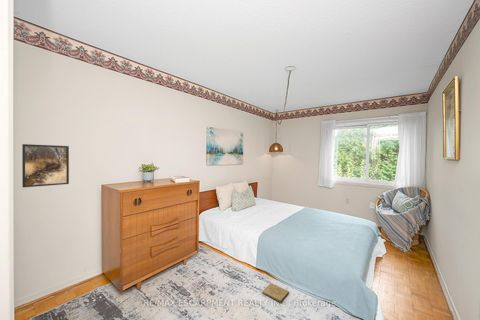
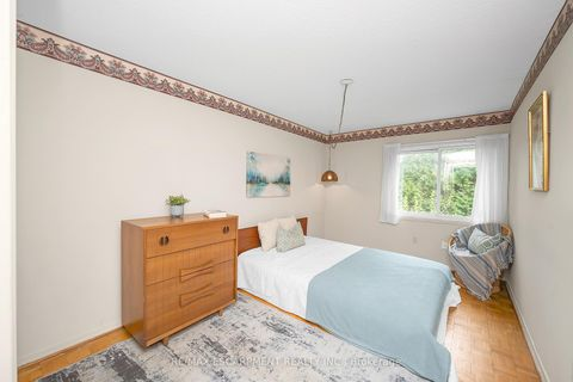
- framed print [21,143,70,188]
- box [261,282,290,303]
